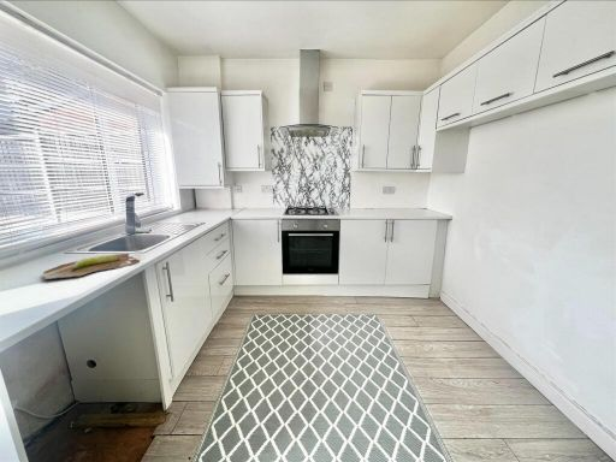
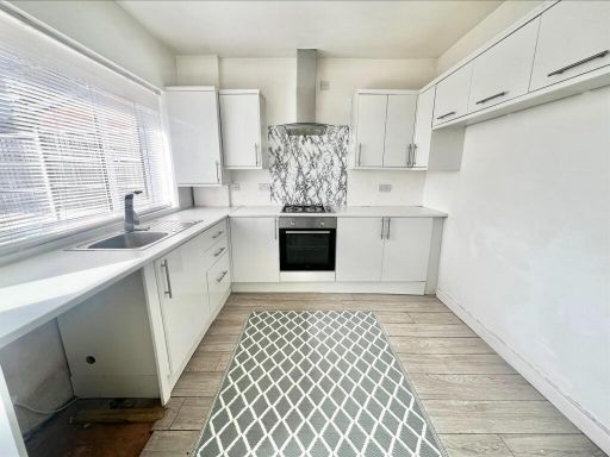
- cutting board [42,253,141,280]
